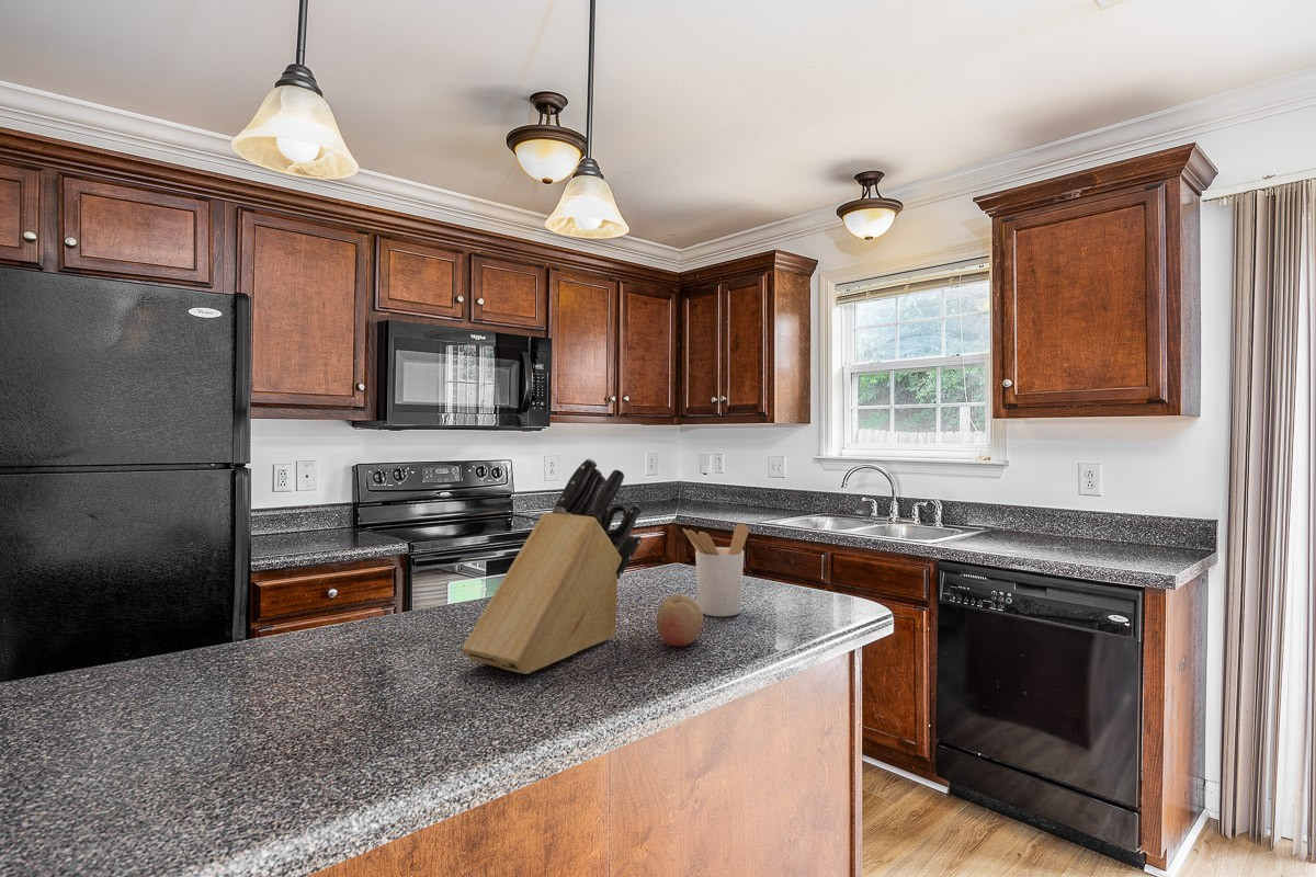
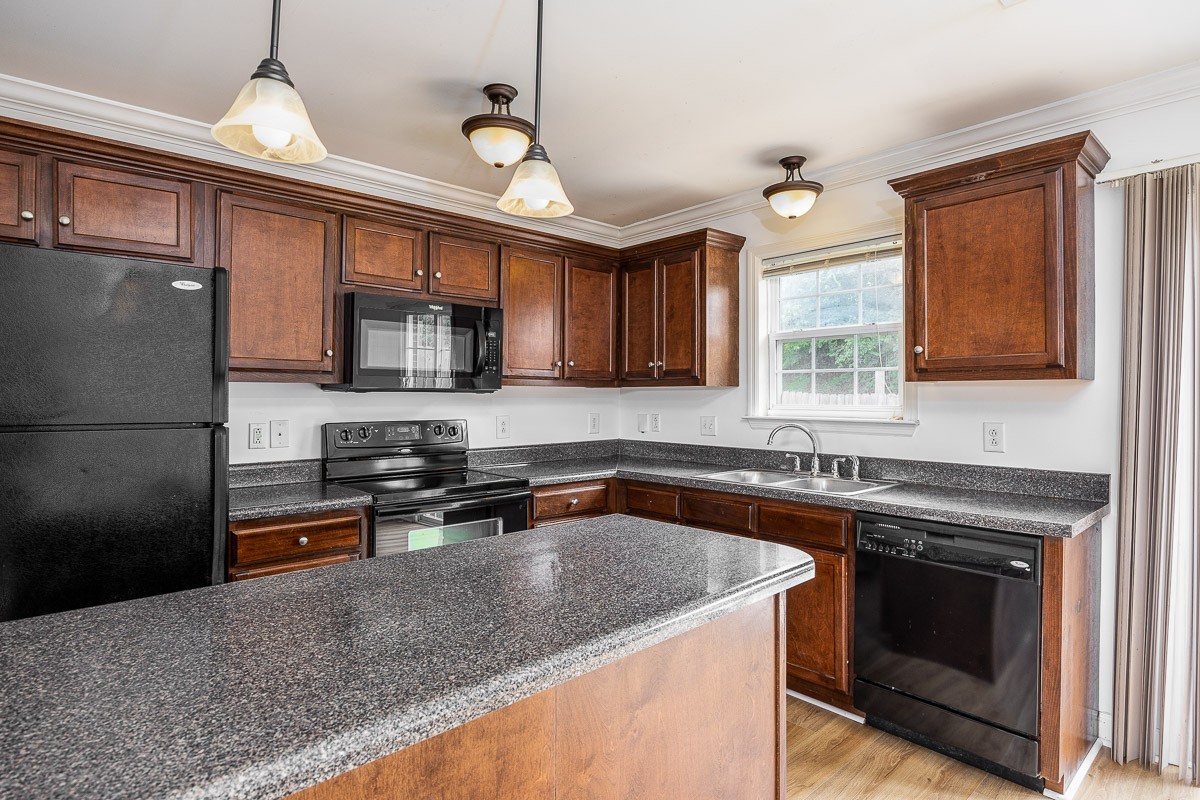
- utensil holder [682,523,750,617]
- fruit [656,593,704,647]
- knife block [461,457,643,675]
